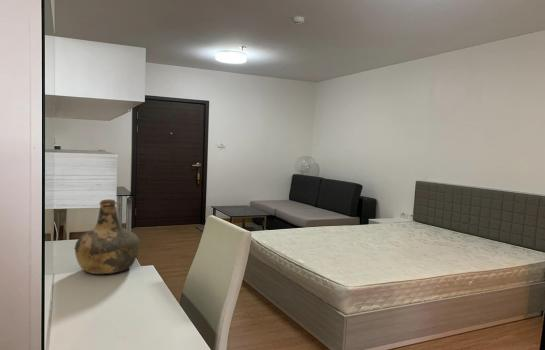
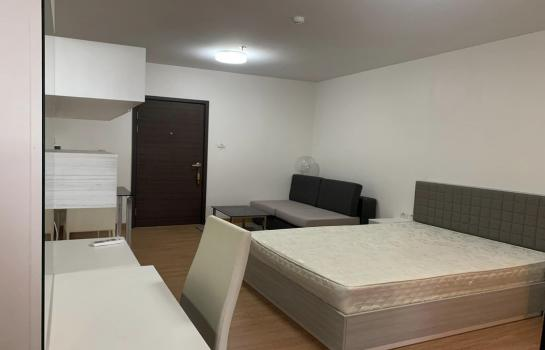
- bottle [74,198,140,275]
